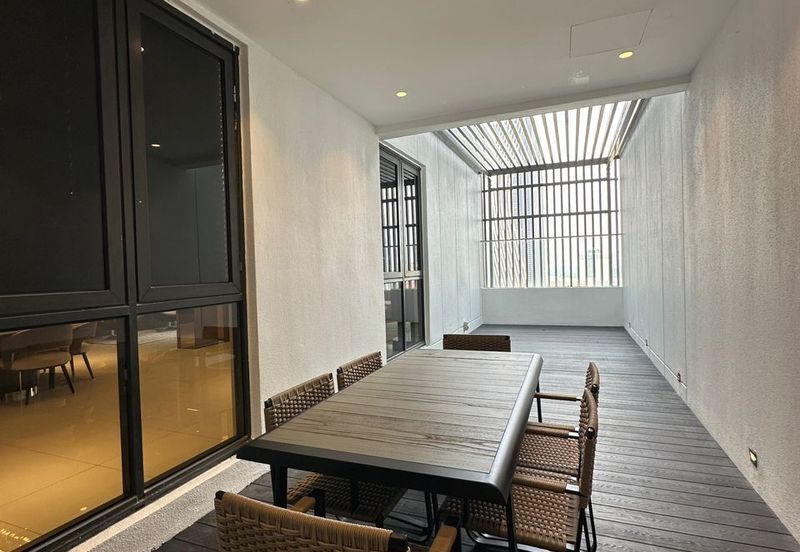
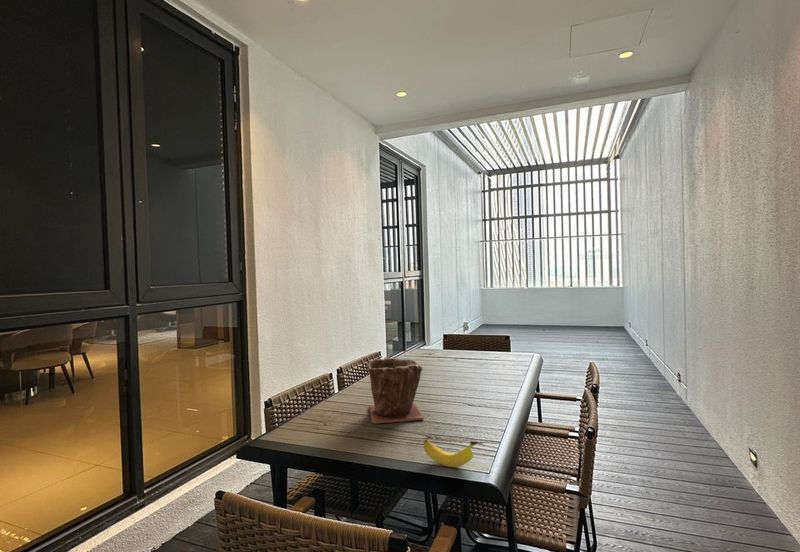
+ plant pot [366,356,425,425]
+ banana [423,438,479,468]
